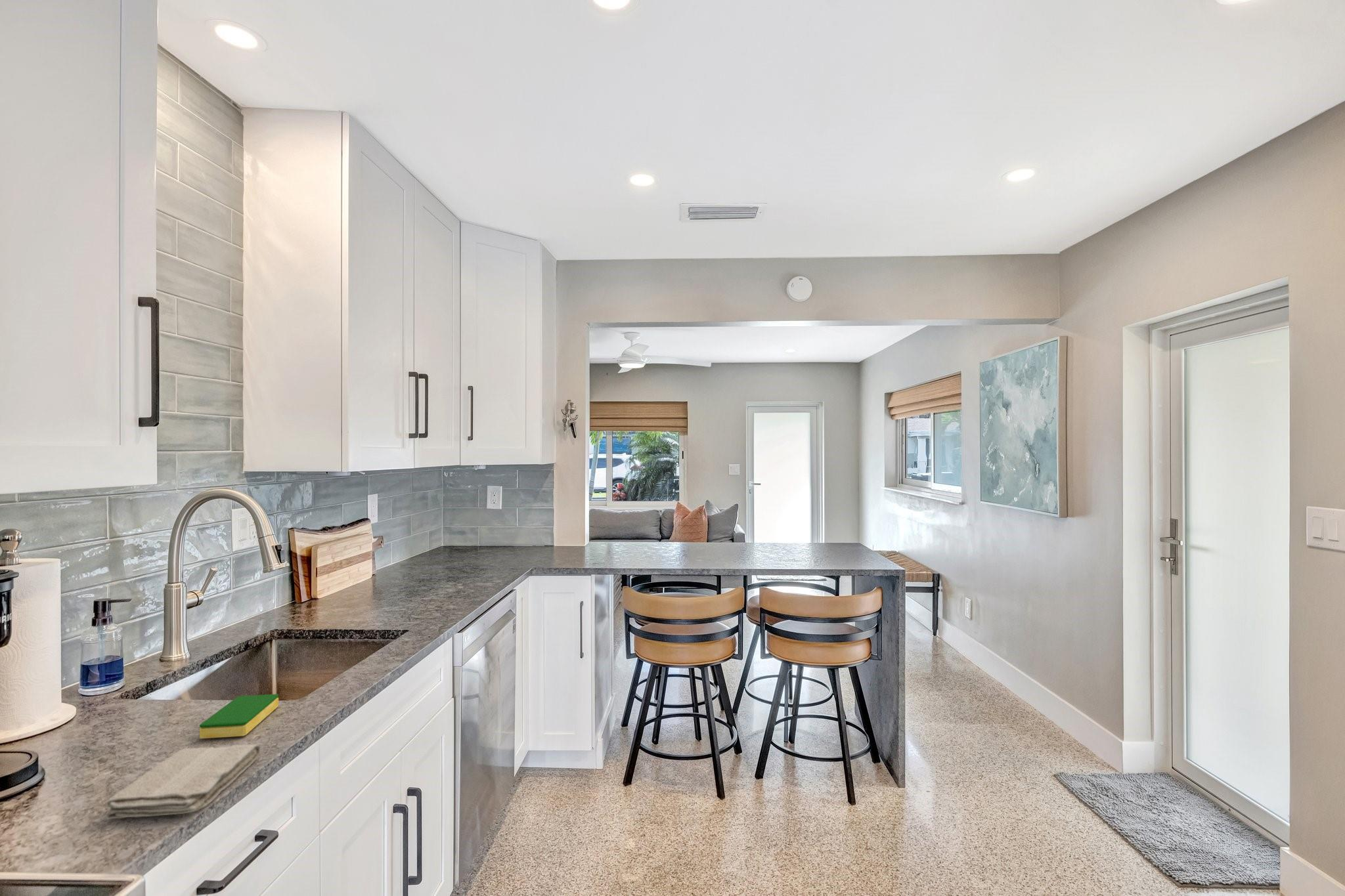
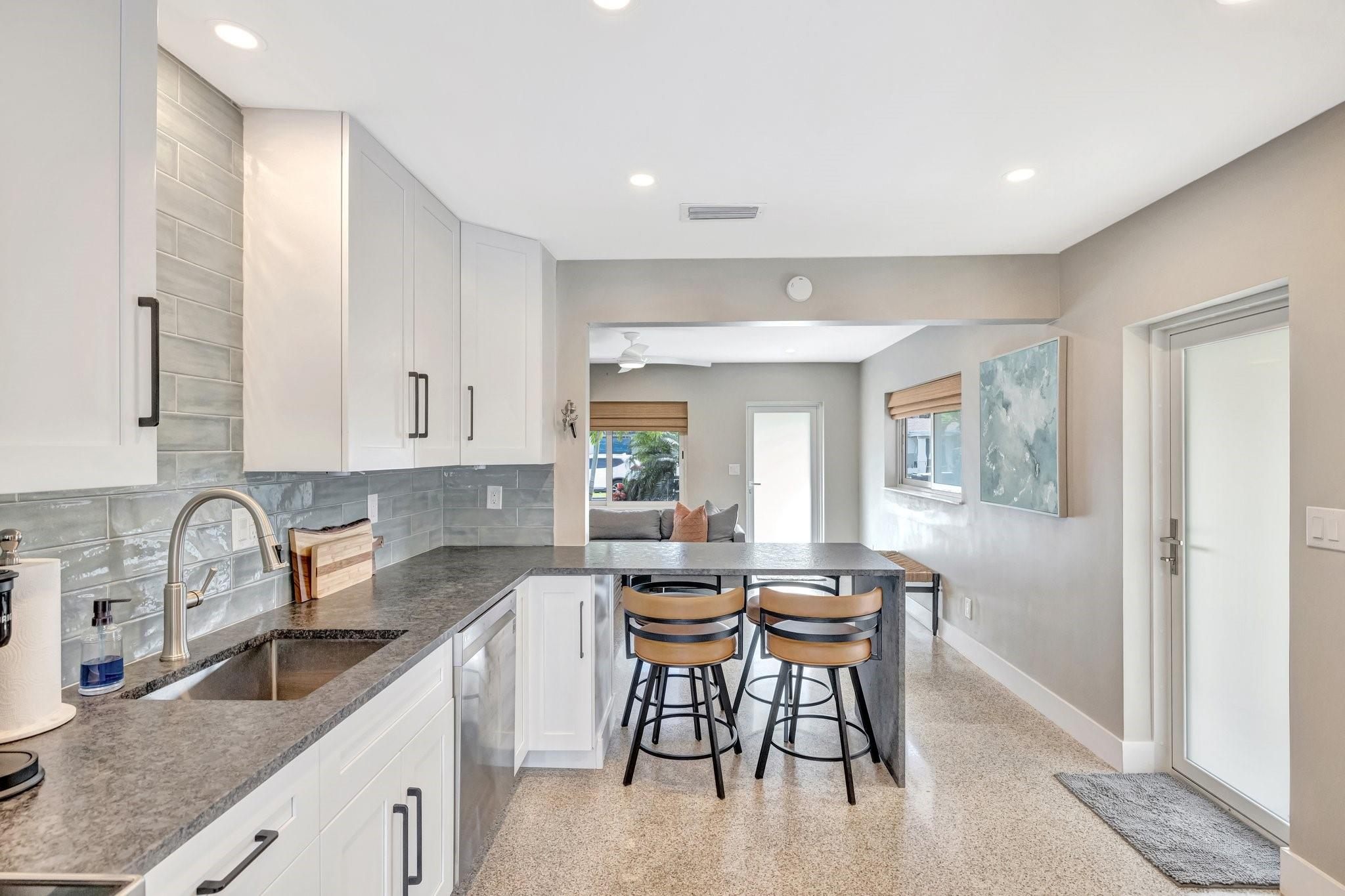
- washcloth [105,744,261,819]
- dish sponge [199,693,279,739]
